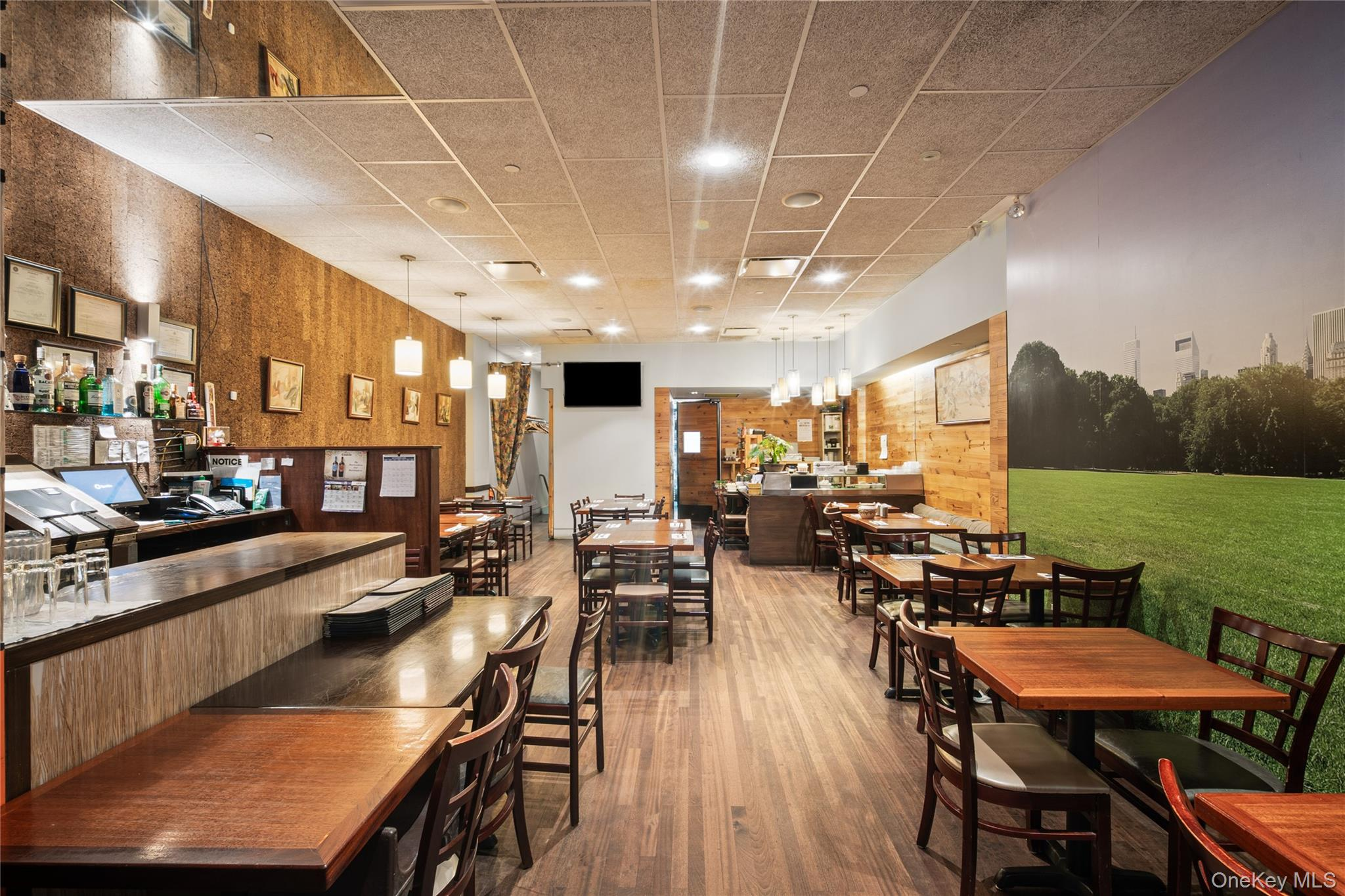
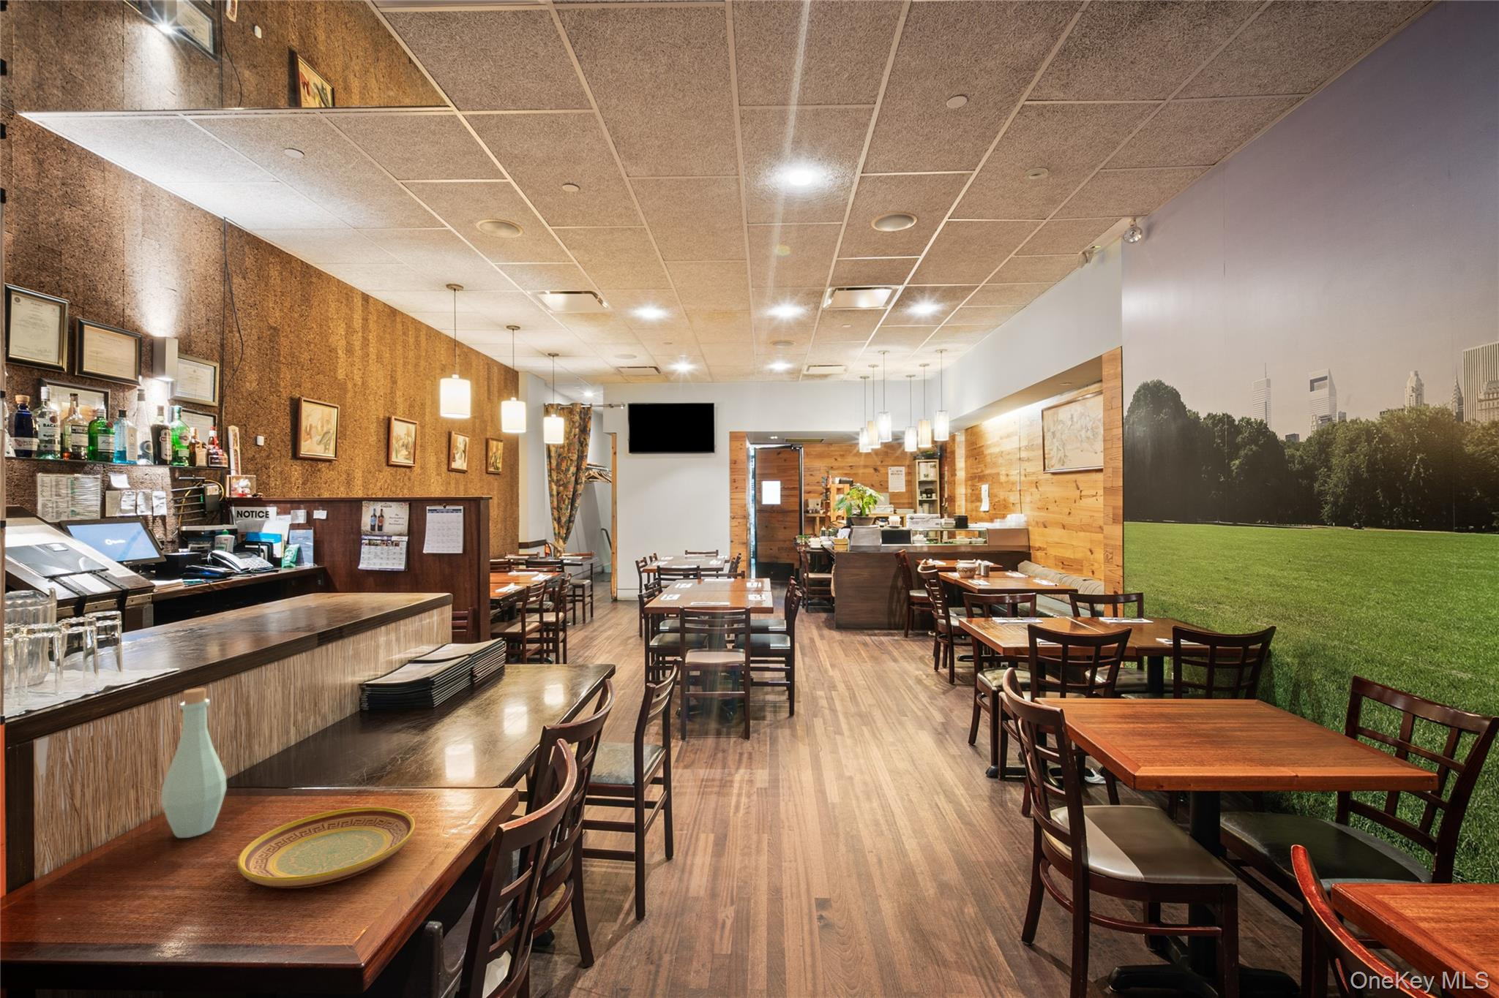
+ plate [236,805,416,889]
+ bottle [160,687,227,839]
